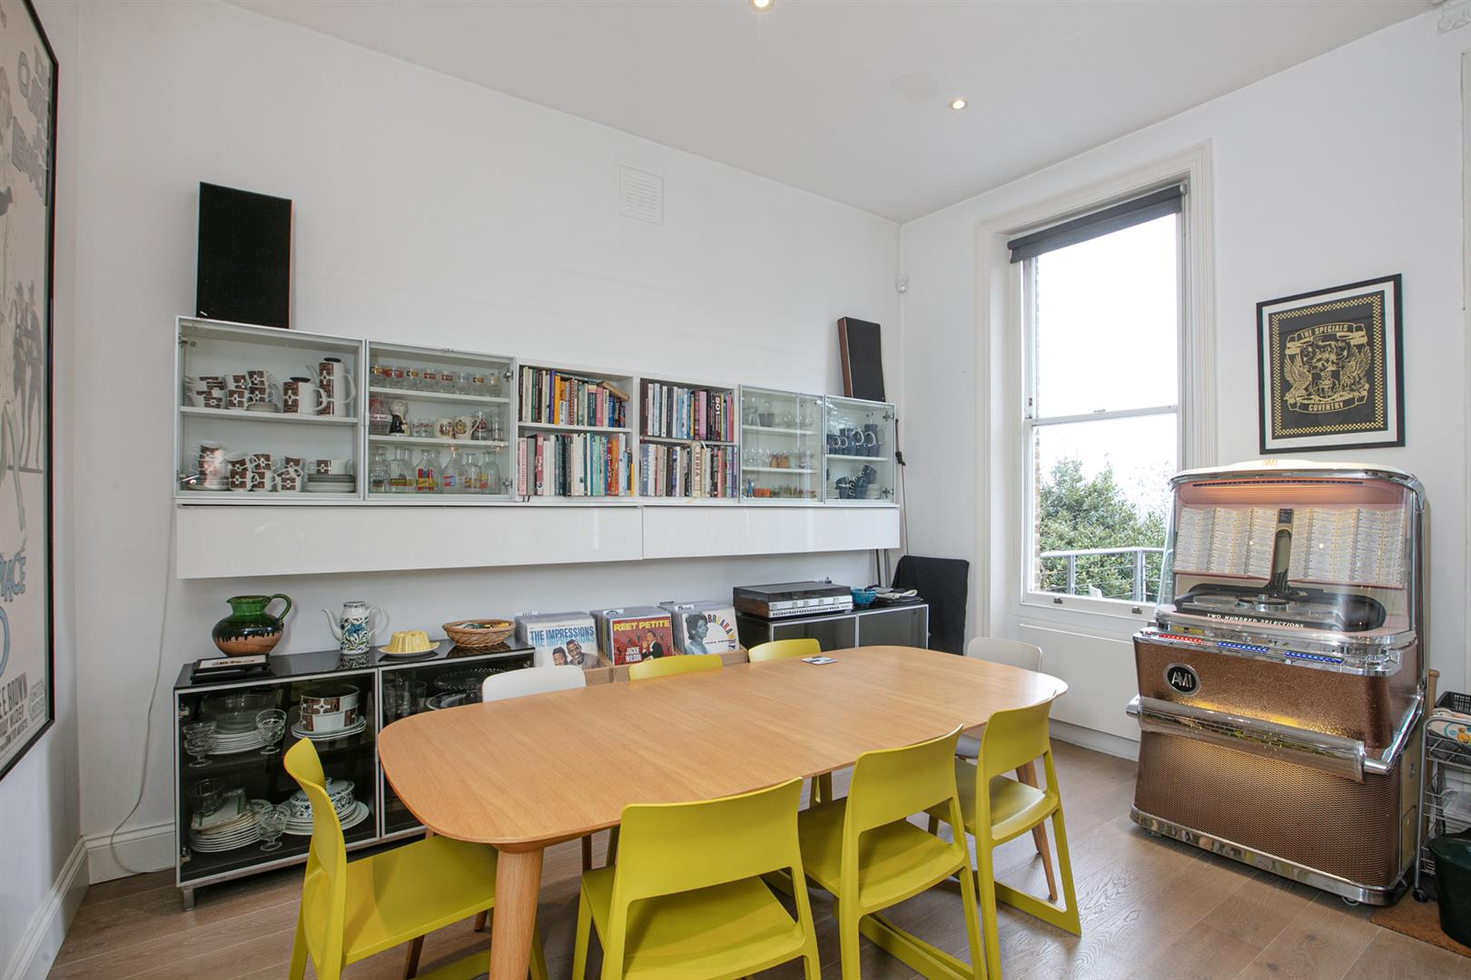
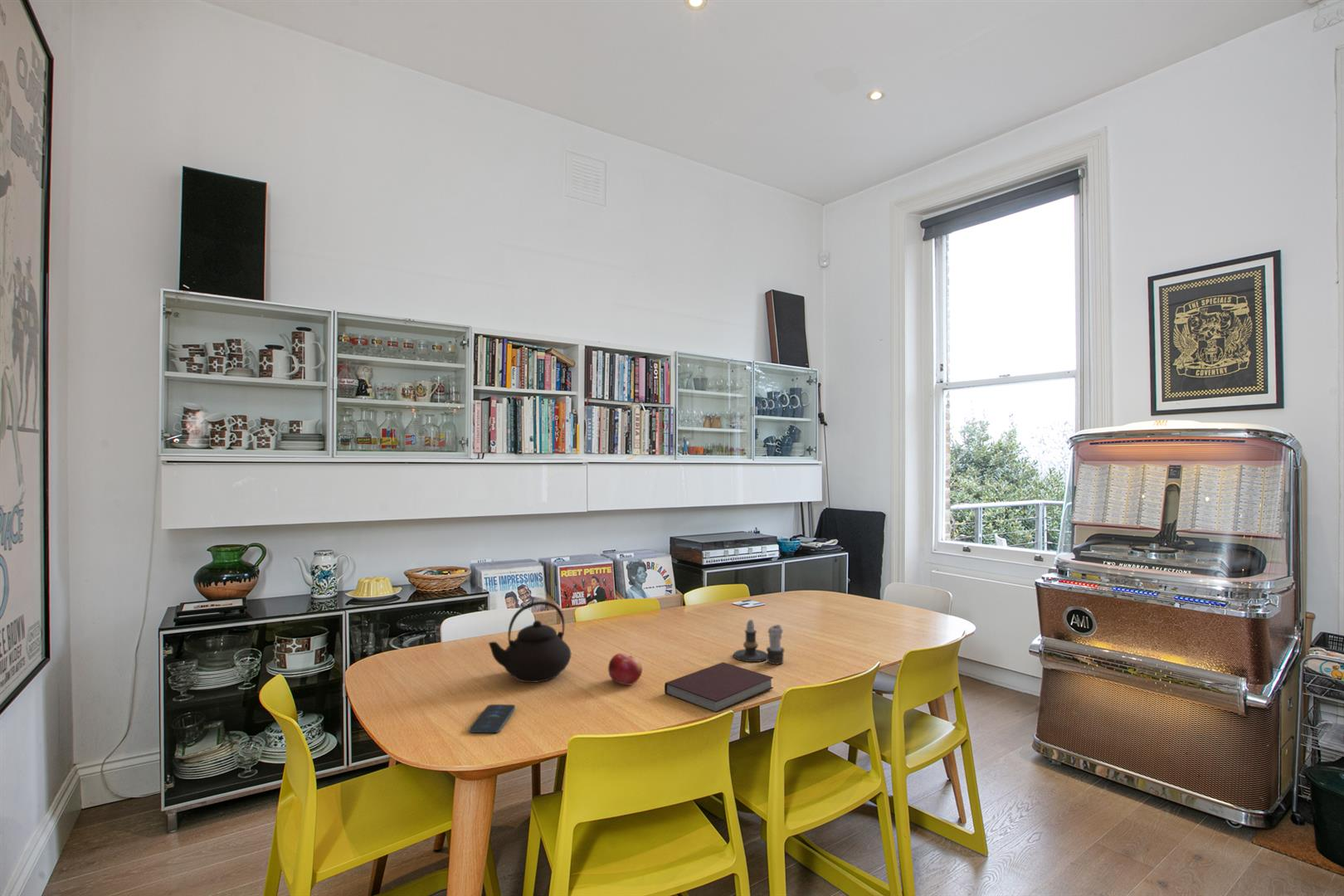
+ candle [733,619,785,665]
+ smartphone [469,704,516,733]
+ teapot [488,601,572,684]
+ notebook [664,661,774,713]
+ fruit [607,652,643,686]
